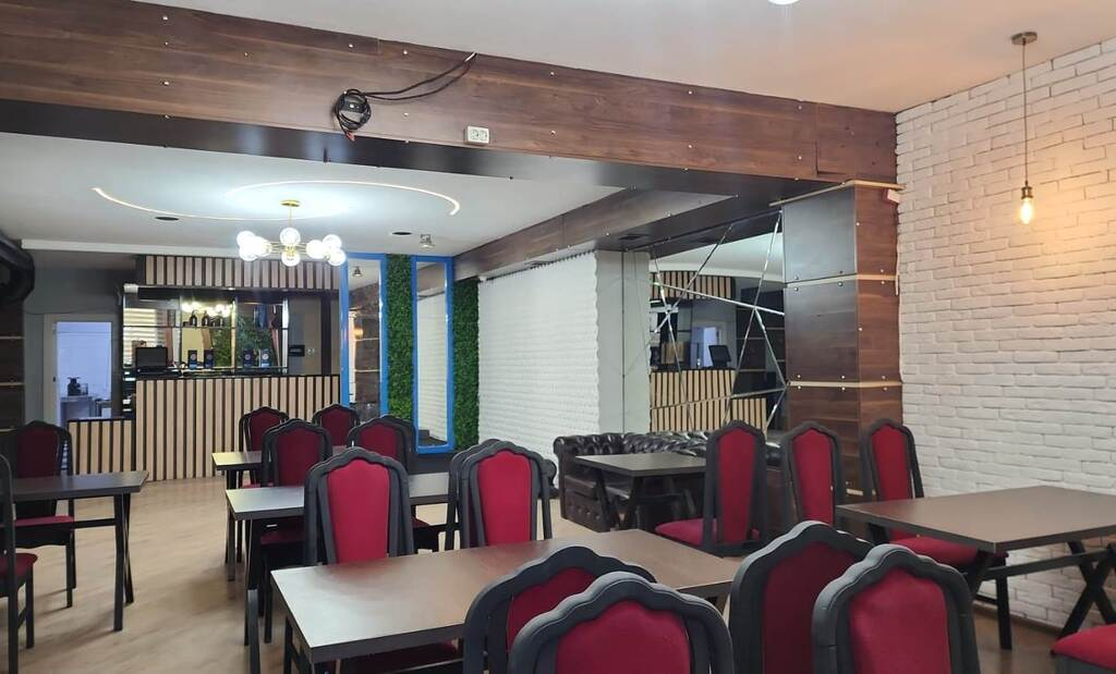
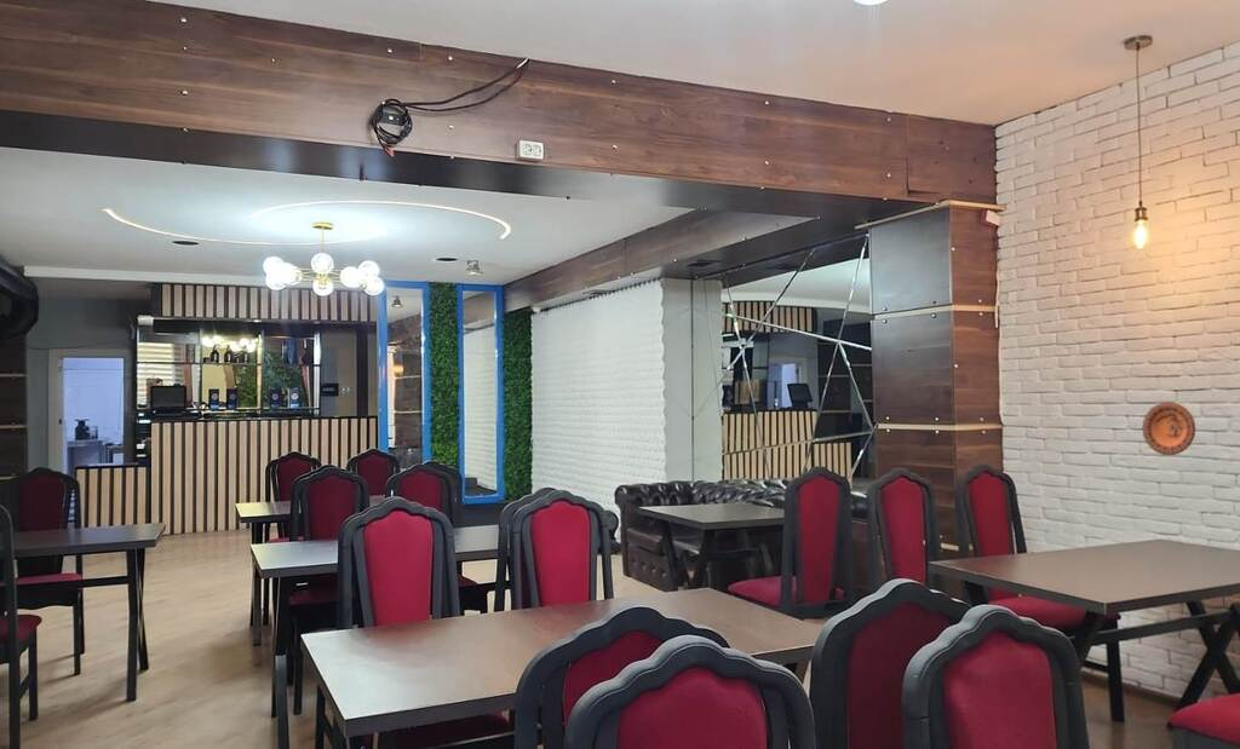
+ decorative plate [1142,401,1196,456]
